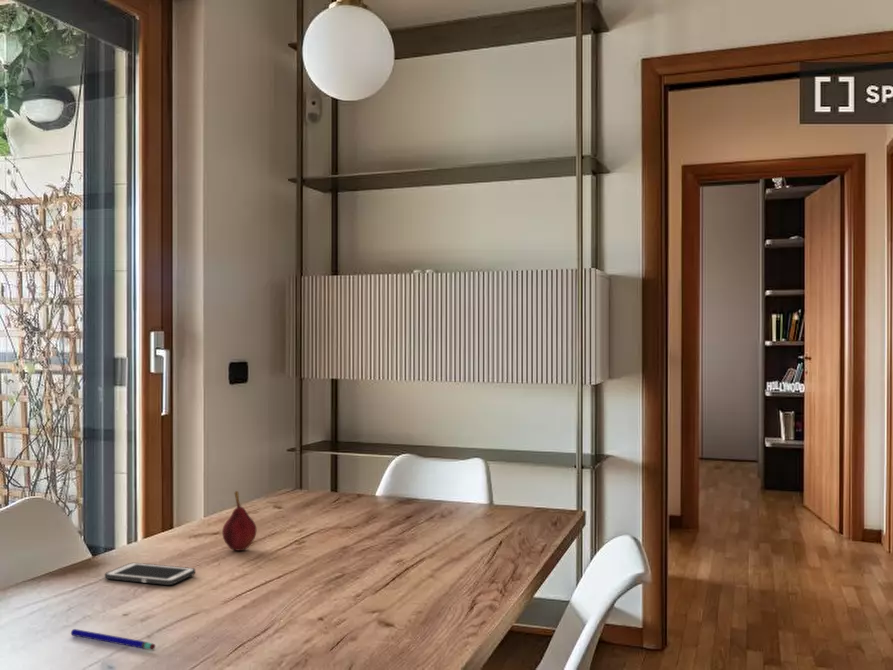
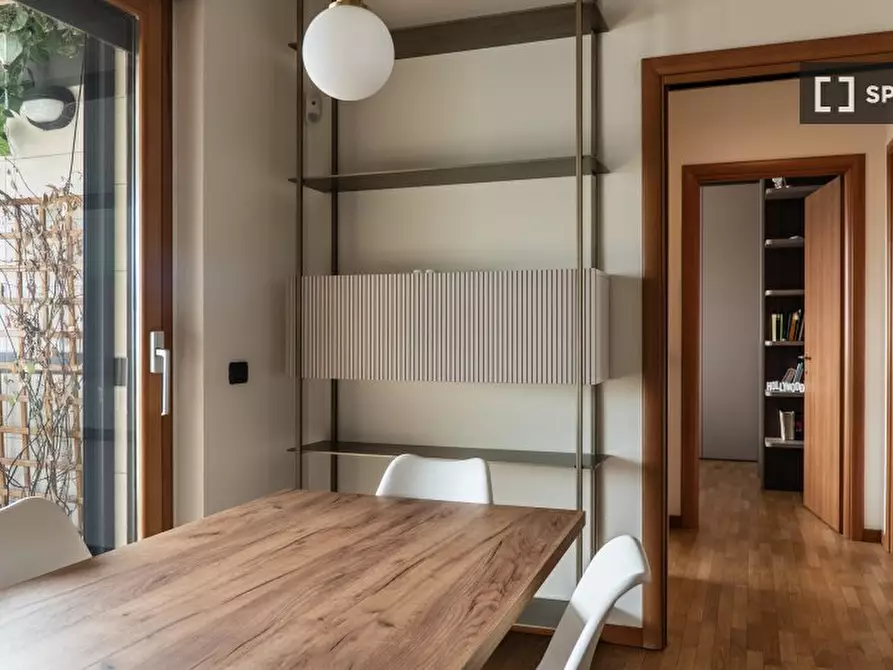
- pen [70,628,156,650]
- cell phone [104,562,196,586]
- fruit [221,490,257,552]
